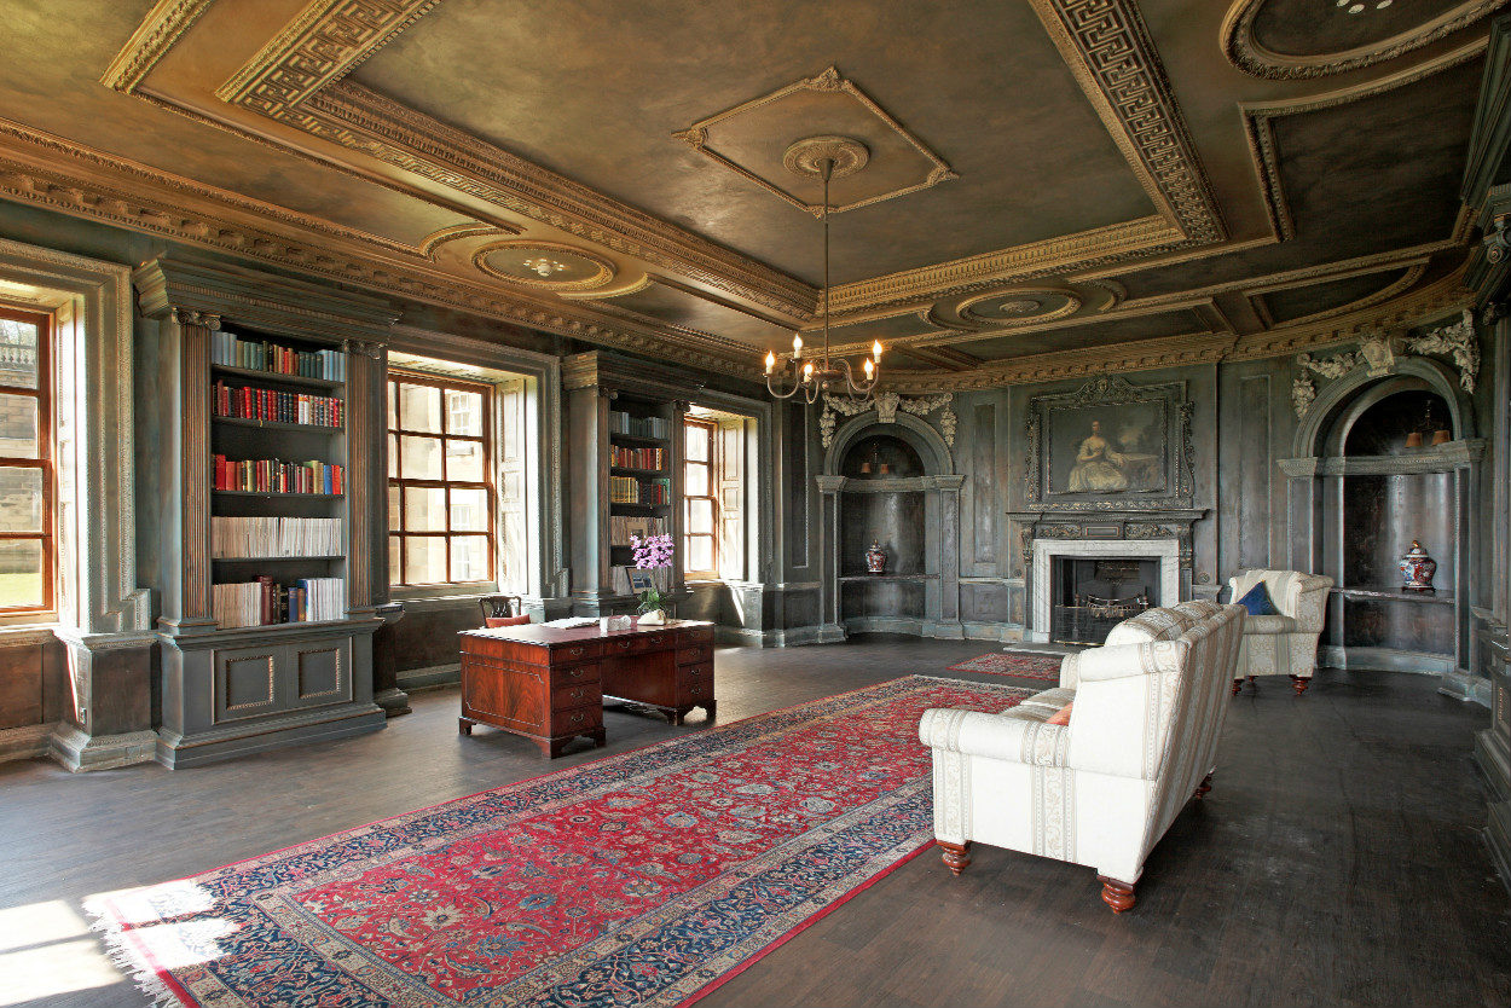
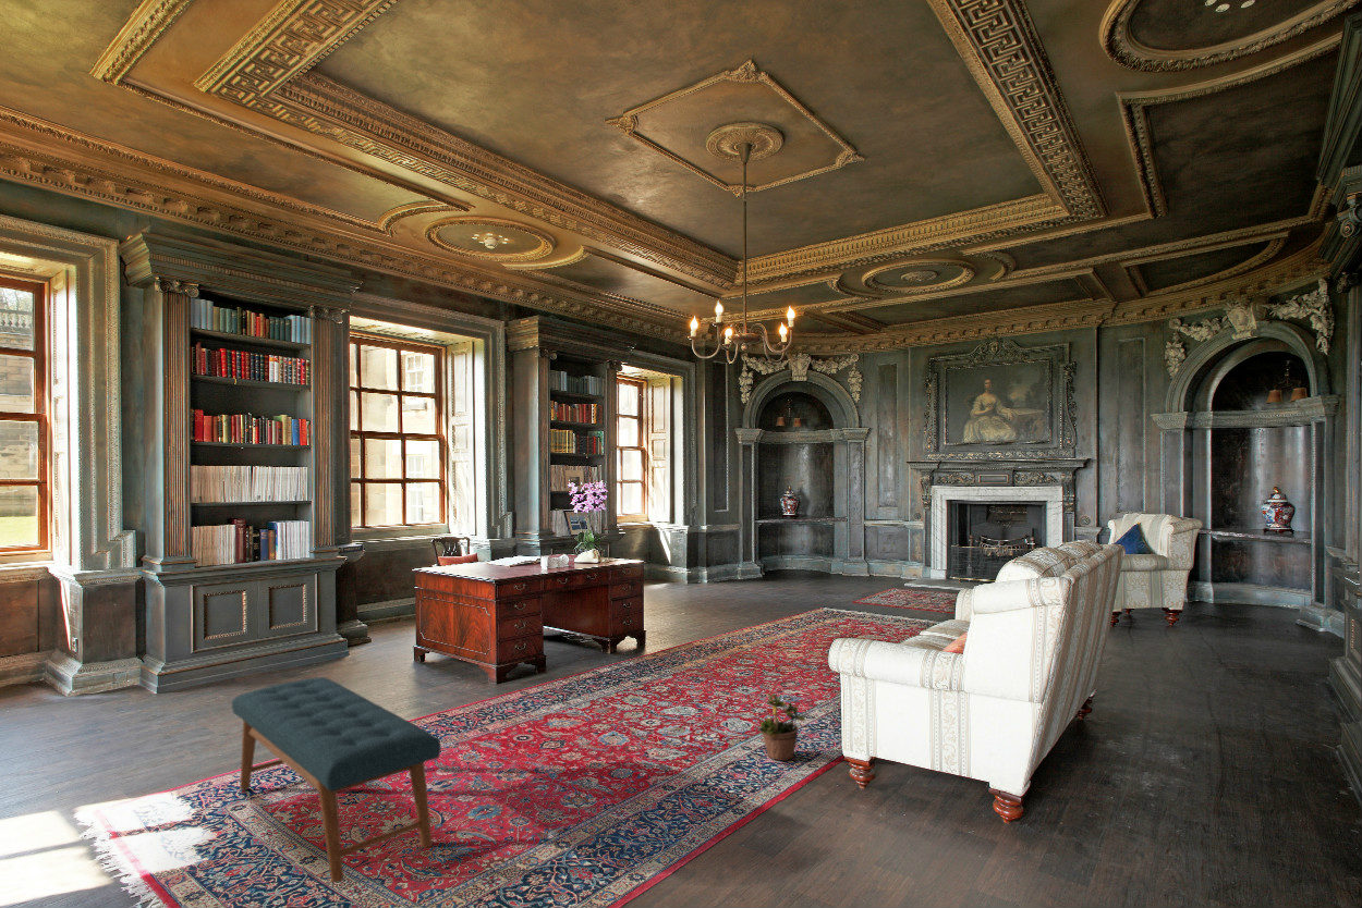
+ potted plant [756,687,806,762]
+ bench [231,676,441,884]
